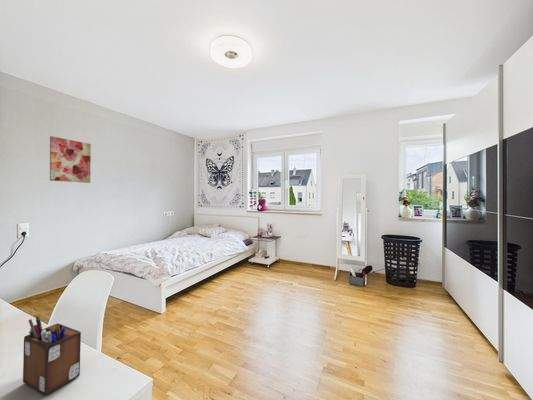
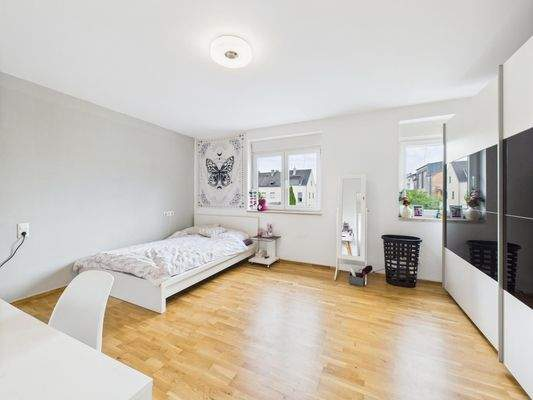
- desk organizer [22,315,82,396]
- wall art [49,135,92,184]
